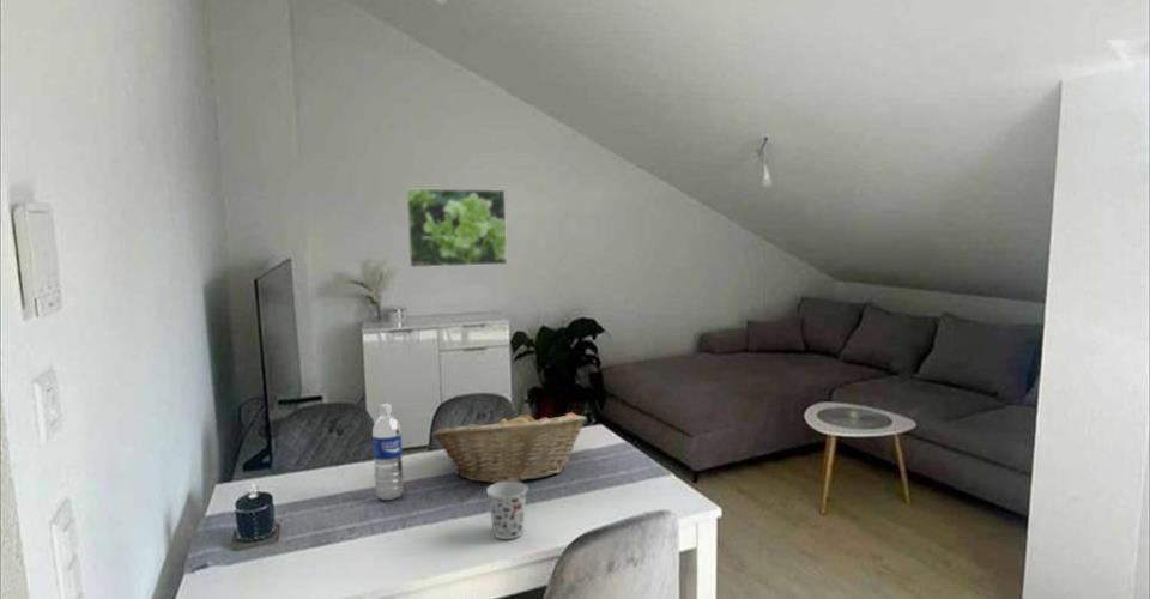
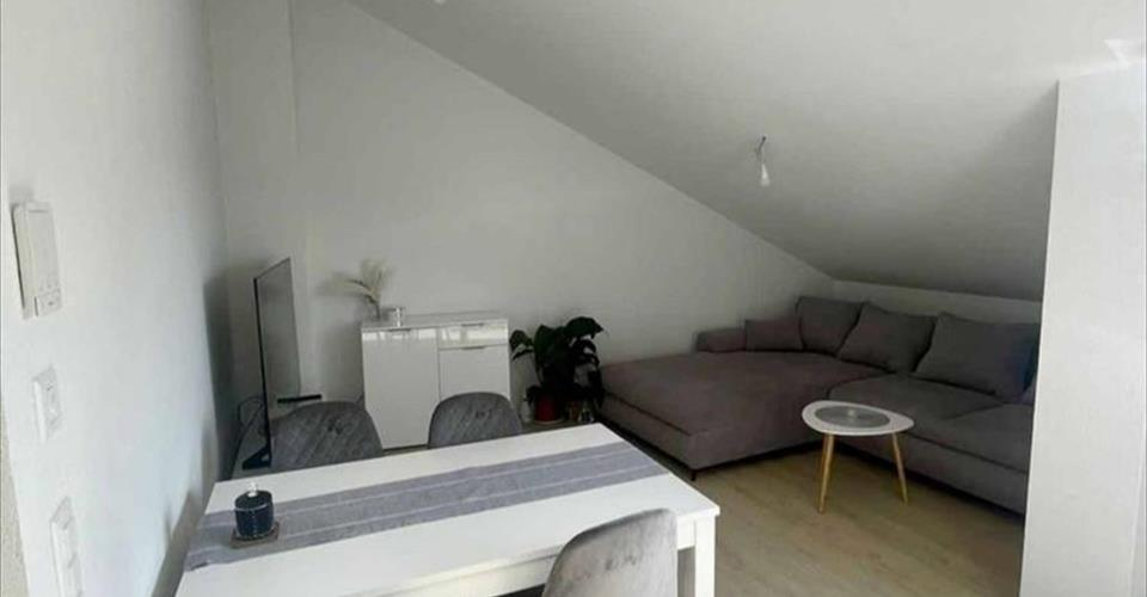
- water bottle [371,403,405,501]
- fruit basket [431,410,587,484]
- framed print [405,188,508,268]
- cup [485,480,528,540]
